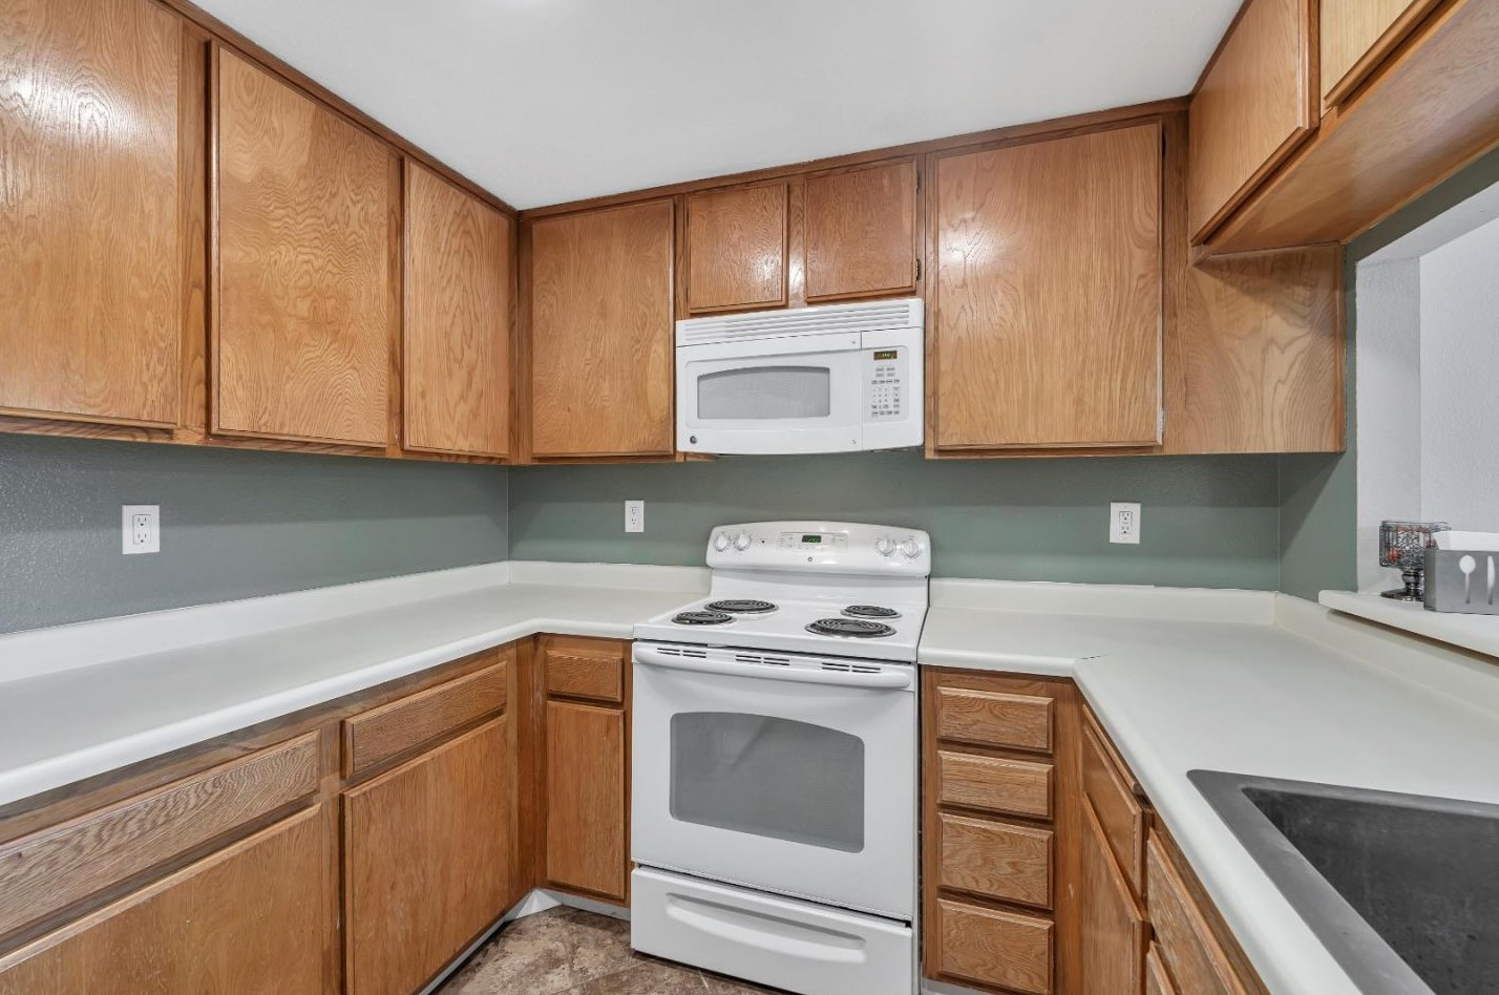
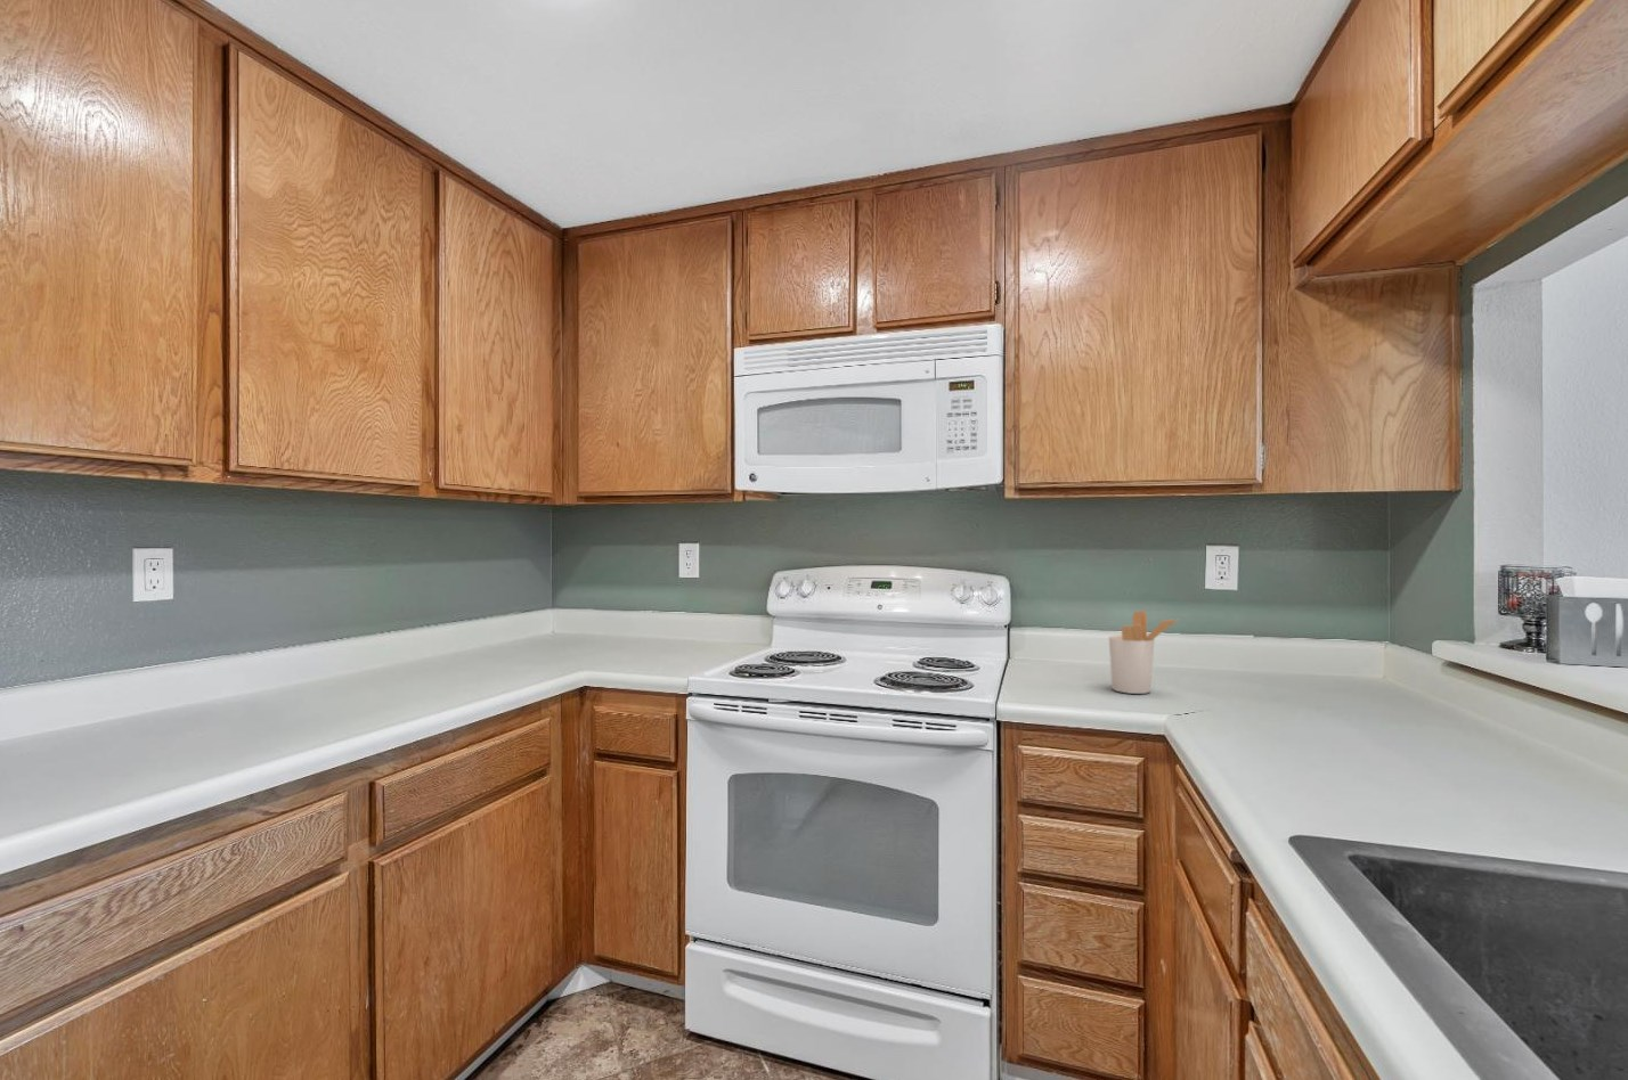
+ utensil holder [1108,610,1181,695]
